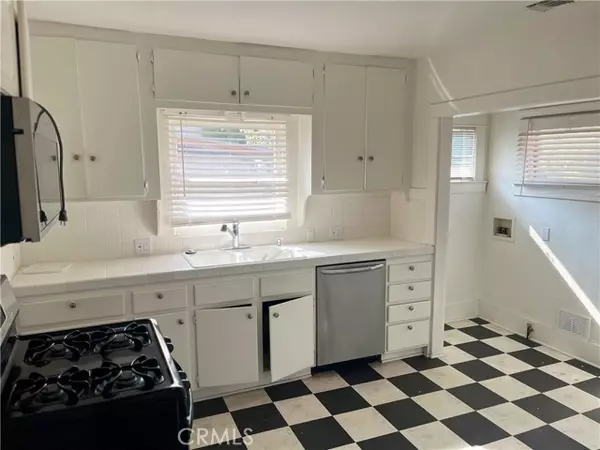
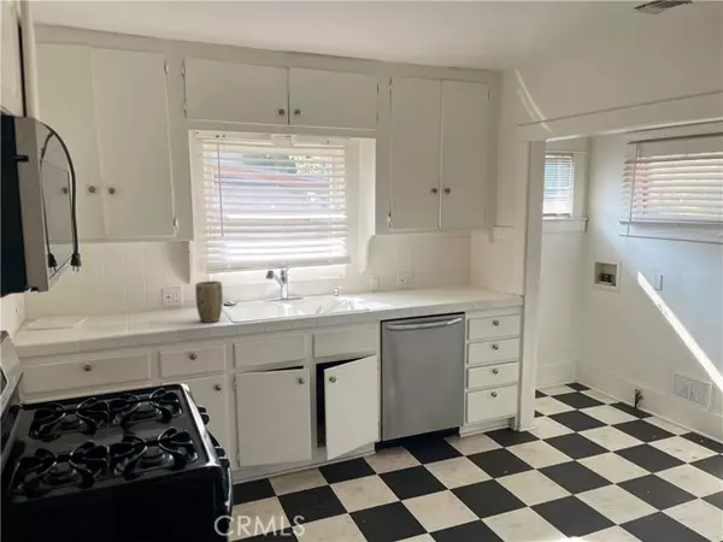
+ plant pot [194,279,224,324]
